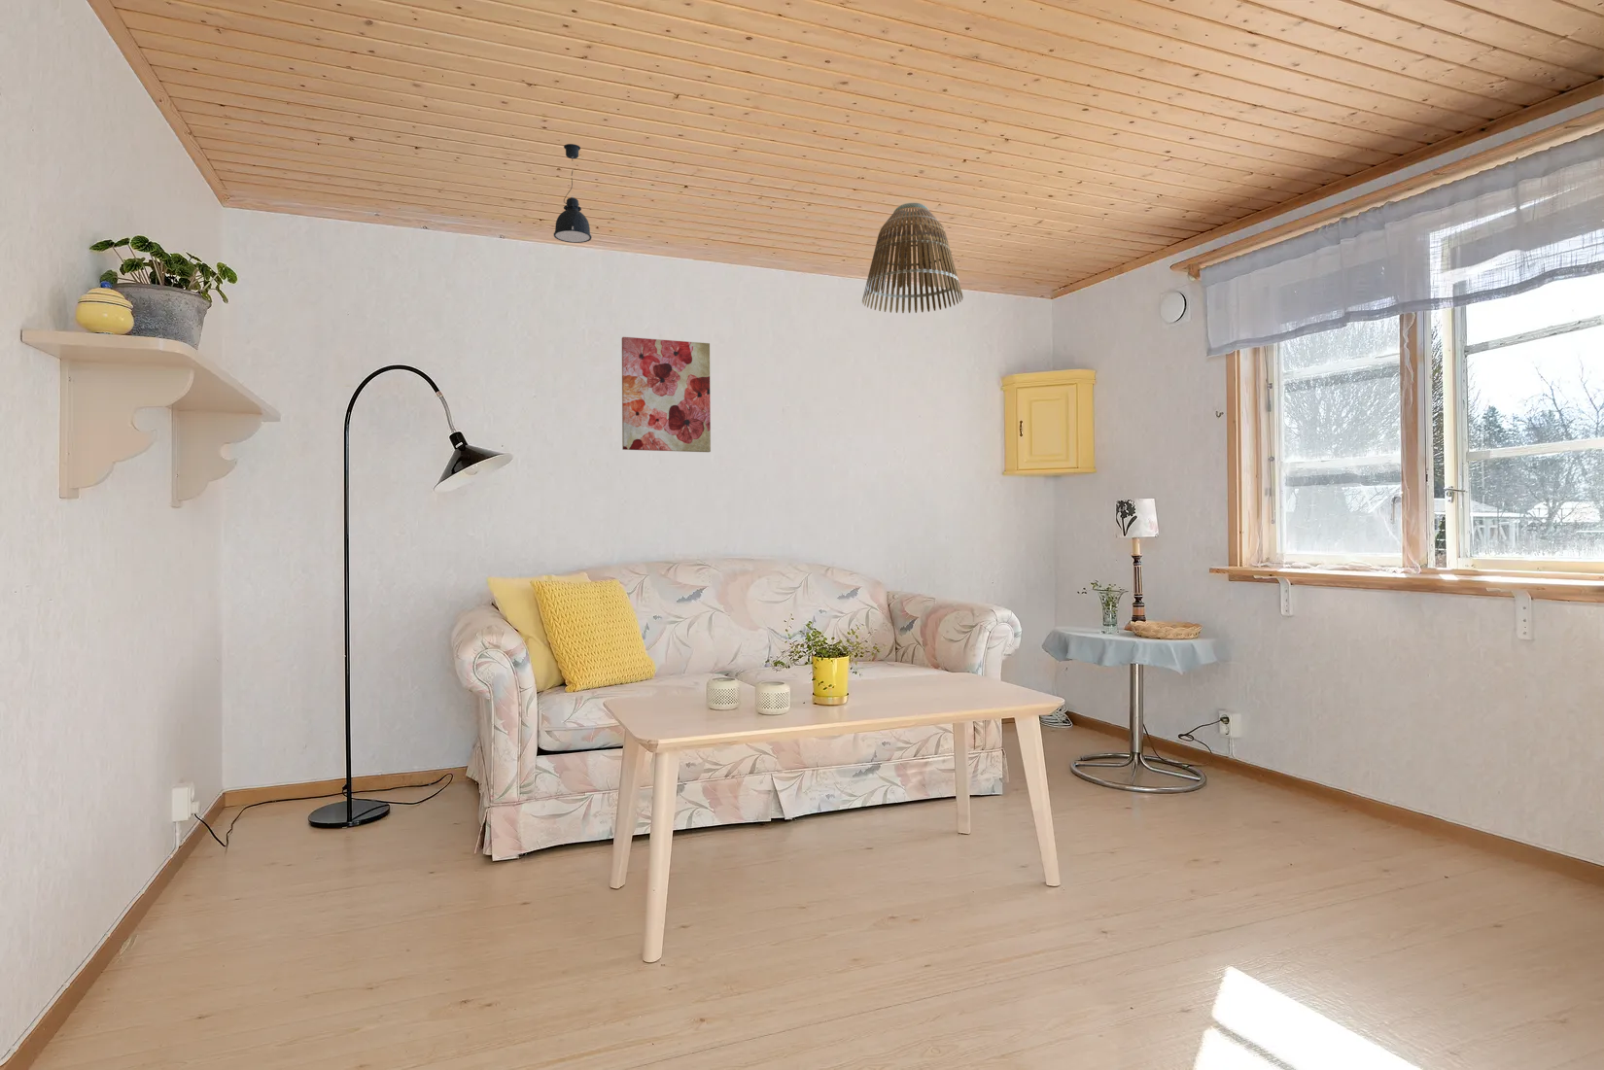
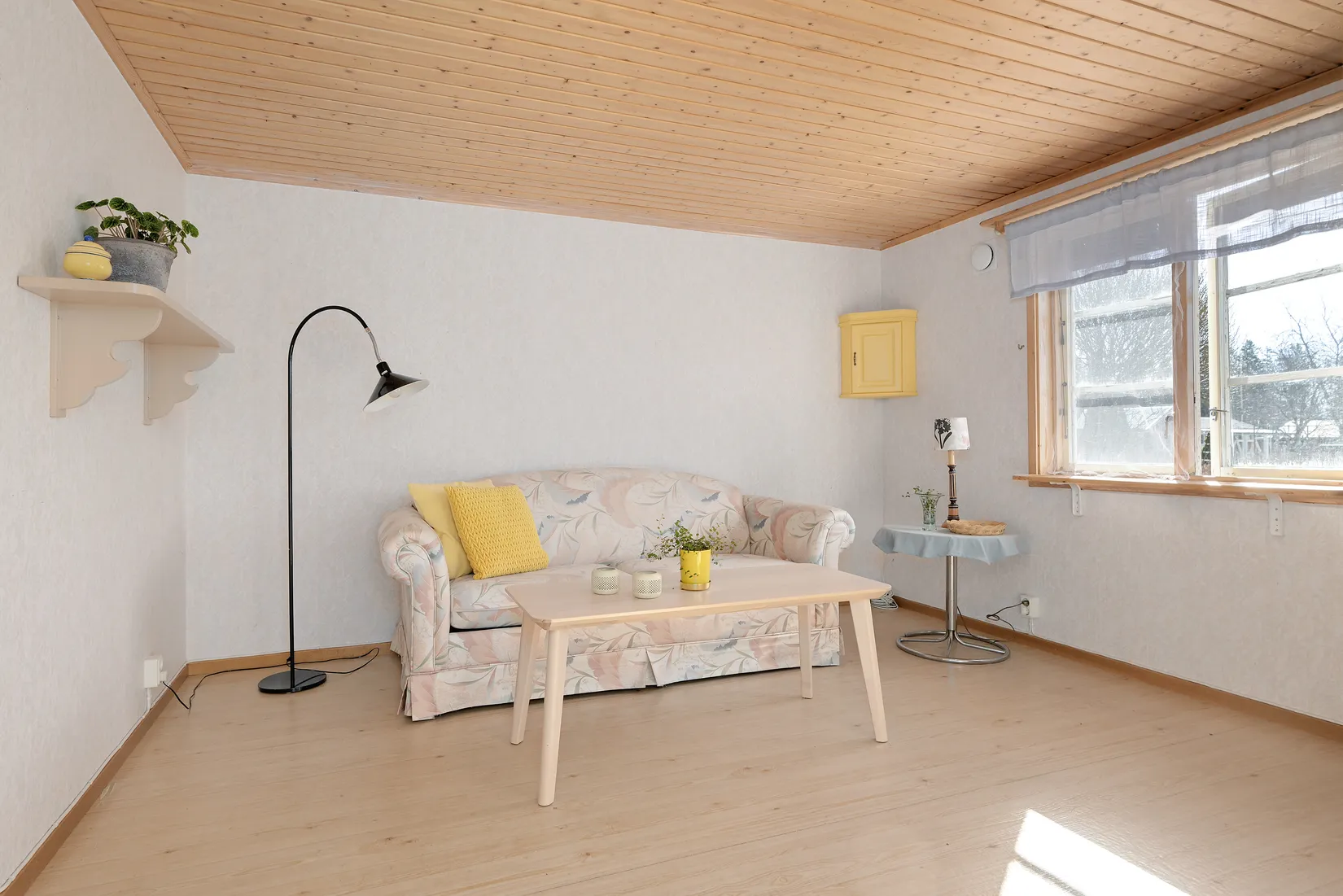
- pendant light [552,143,594,244]
- lamp shade [861,202,964,314]
- wall art [621,337,712,453]
